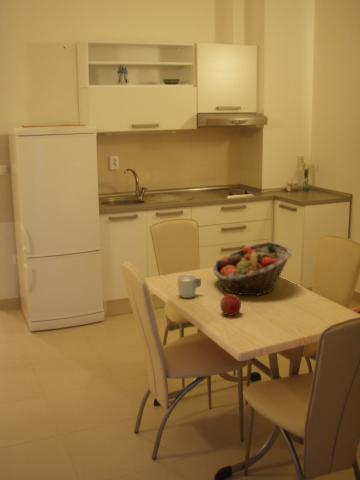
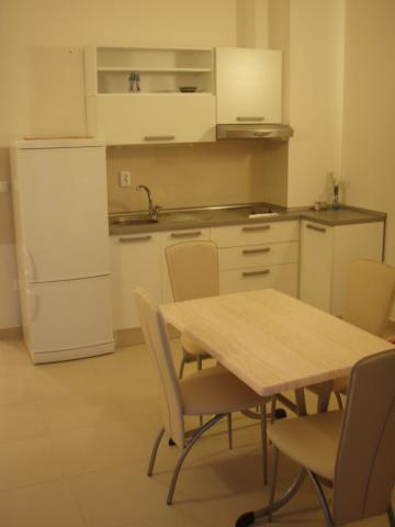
- apple [219,293,242,317]
- fruit basket [212,241,293,297]
- mug [177,273,202,299]
